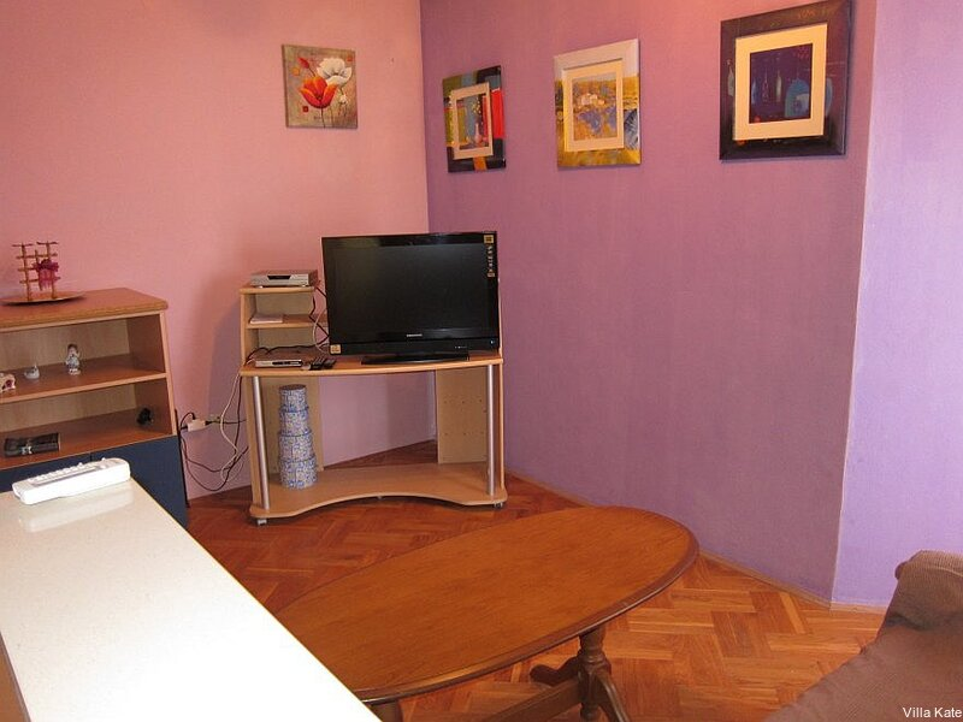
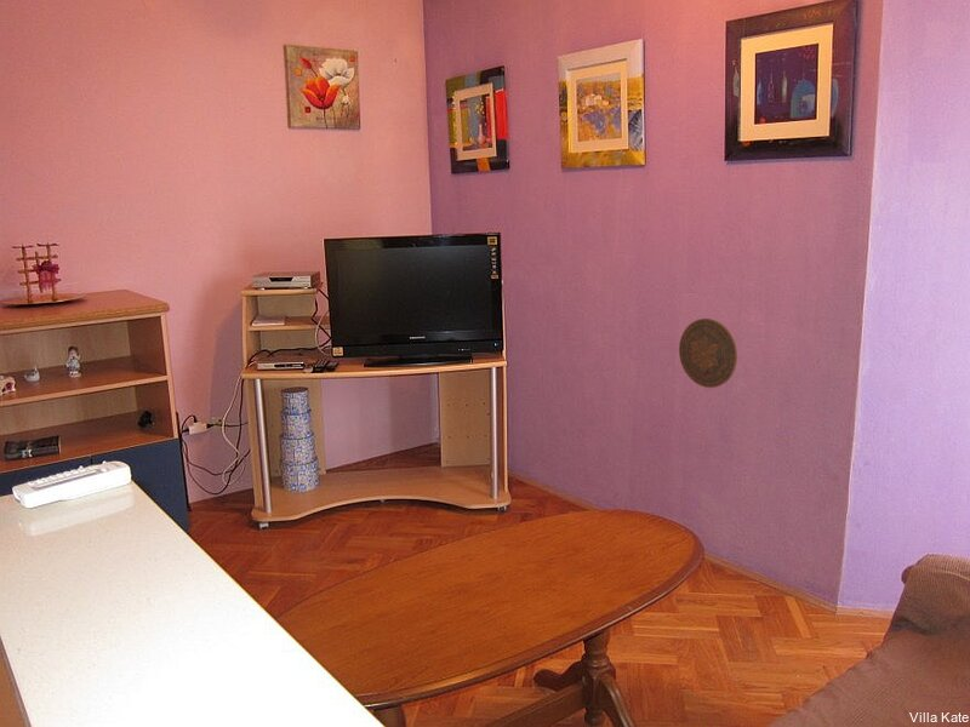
+ decorative plate [678,317,738,389]
